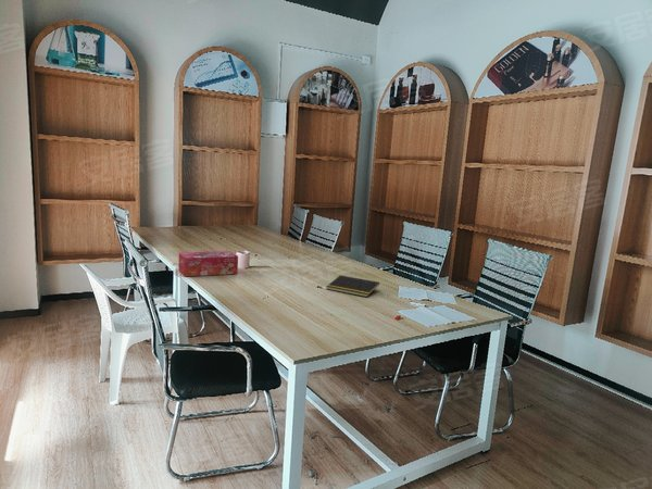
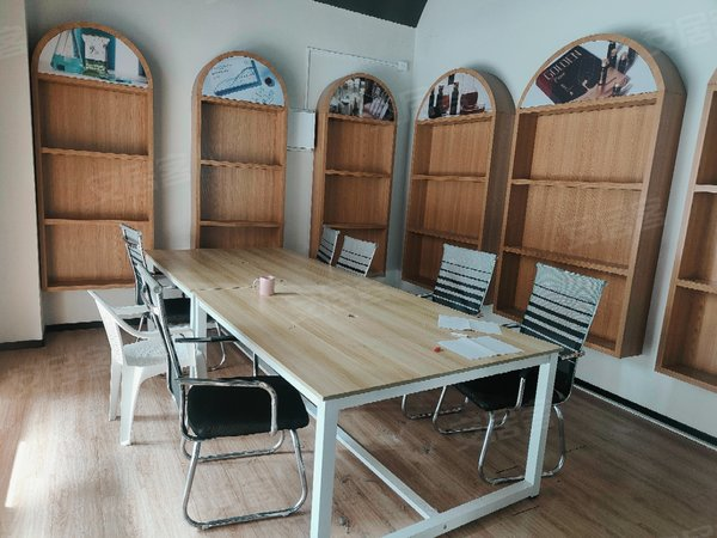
- notepad [325,274,380,298]
- tissue box [177,250,239,277]
